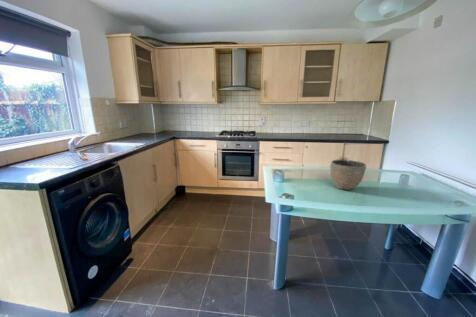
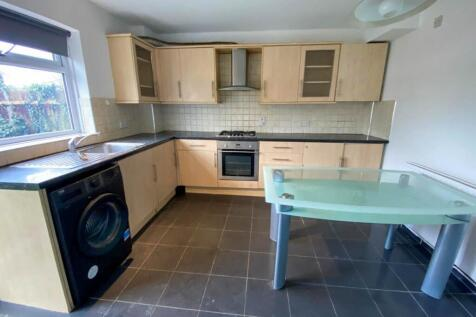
- bowl [329,158,367,191]
